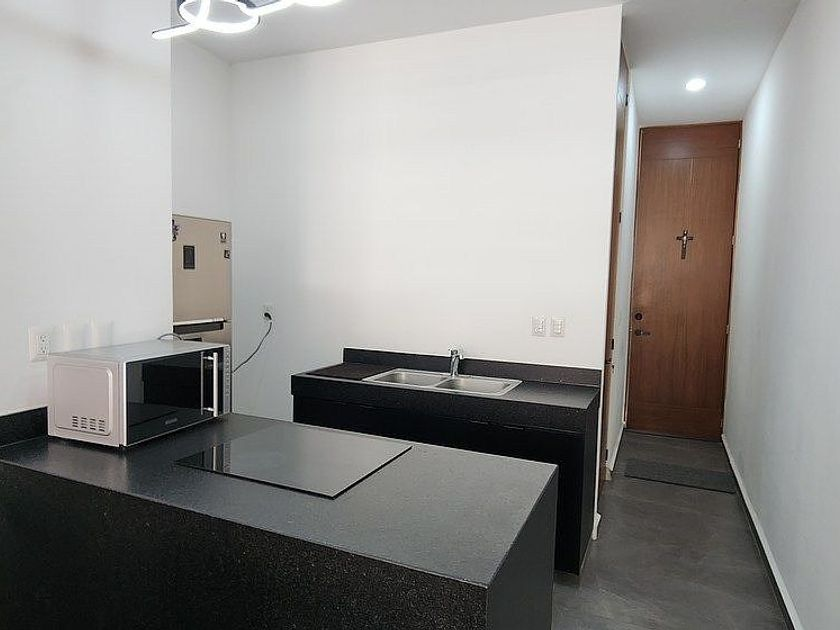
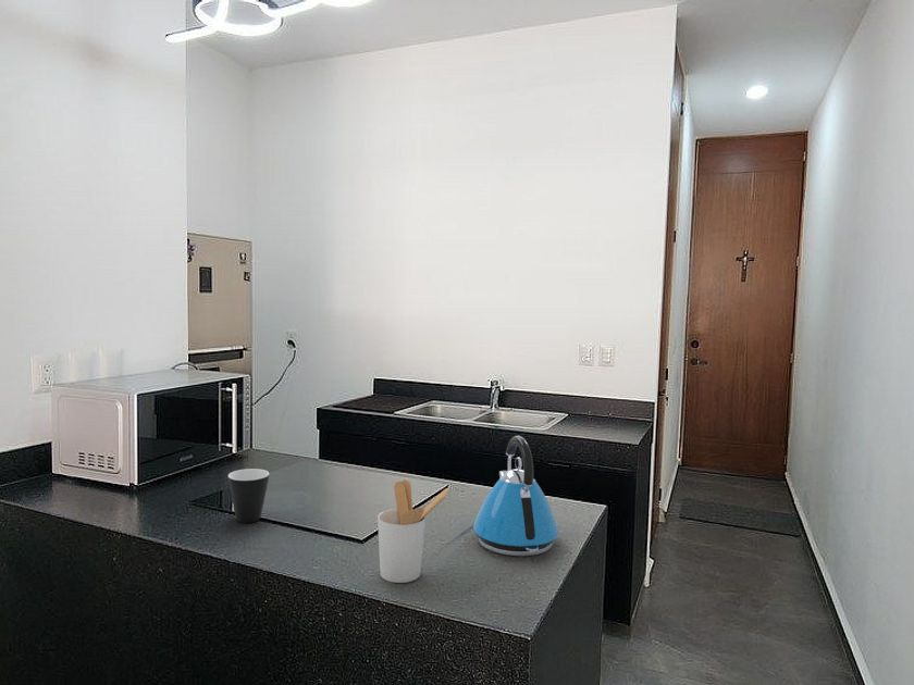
+ utensil holder [376,479,449,584]
+ kettle [472,435,559,557]
+ mug [227,468,270,524]
